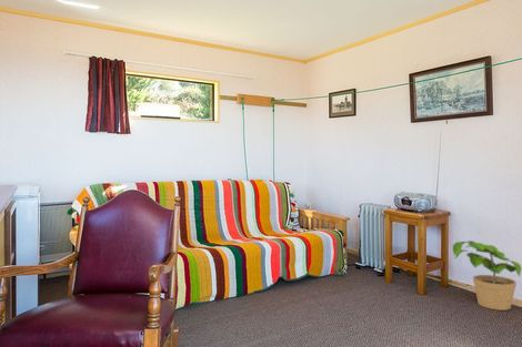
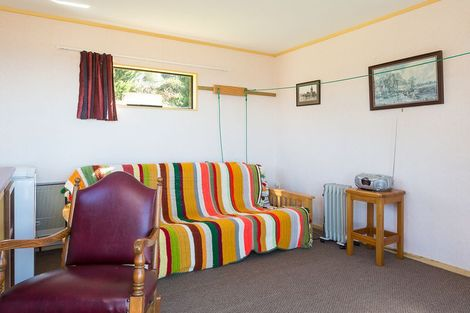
- potted plant [452,239,522,312]
